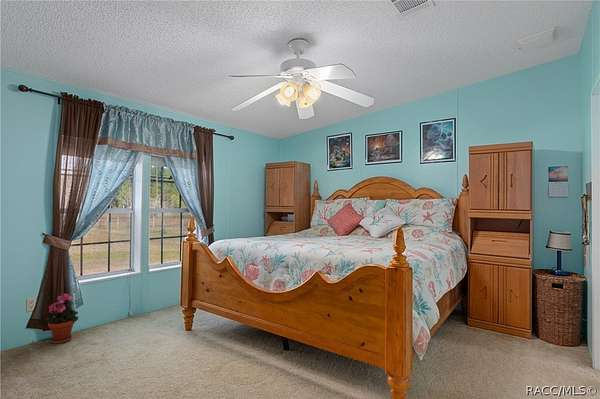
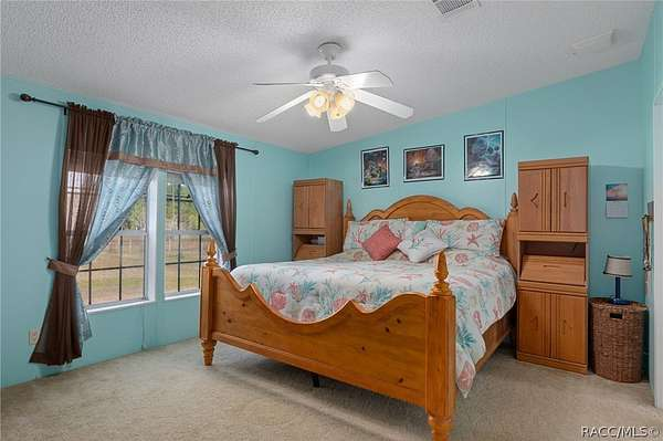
- potted plant [42,292,79,345]
